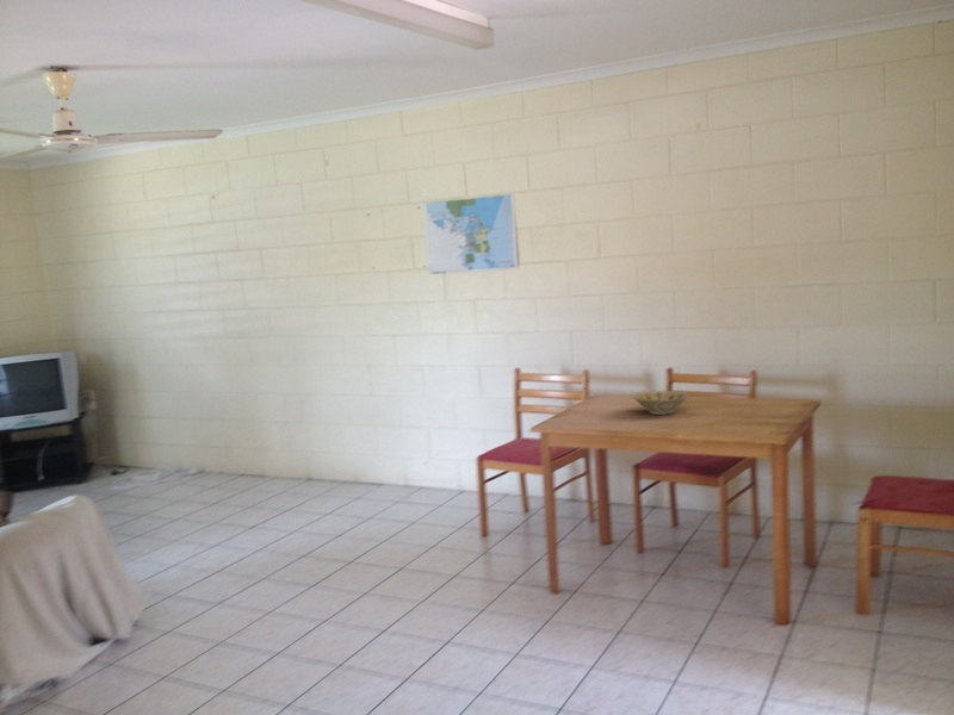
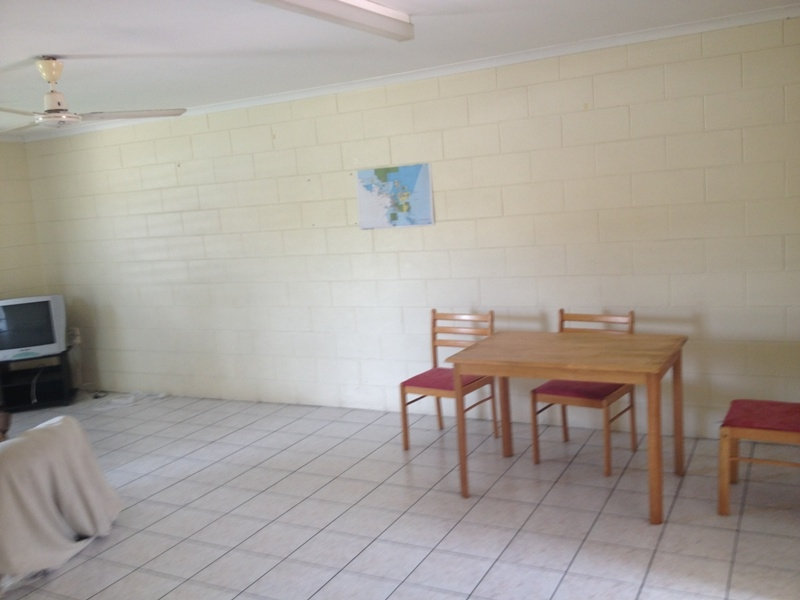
- bowl [630,390,693,416]
